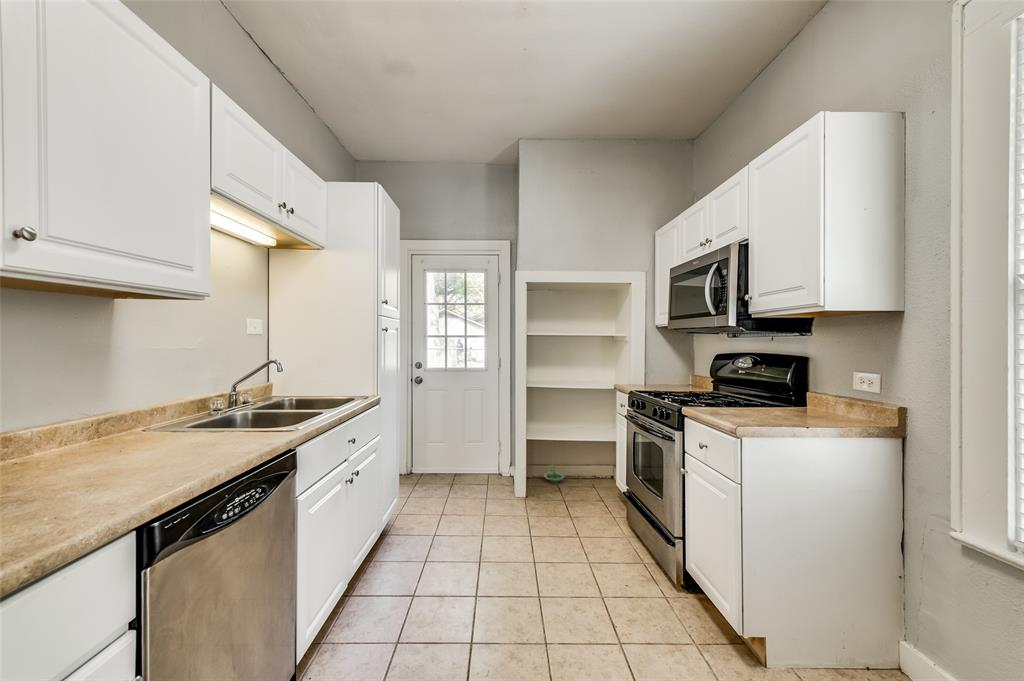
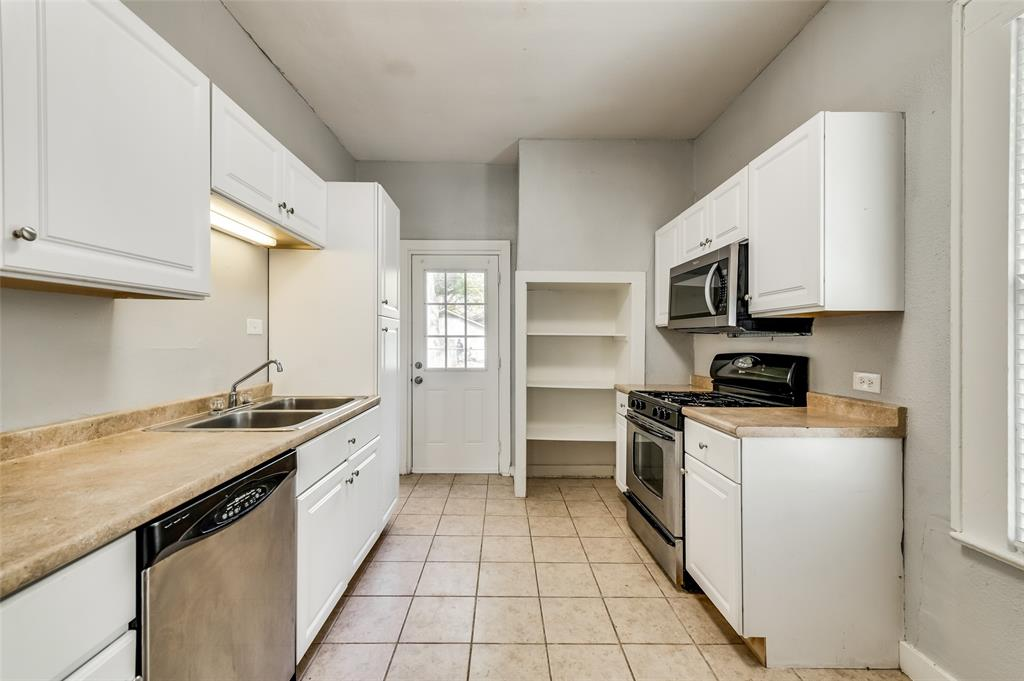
- terrarium [543,460,566,484]
